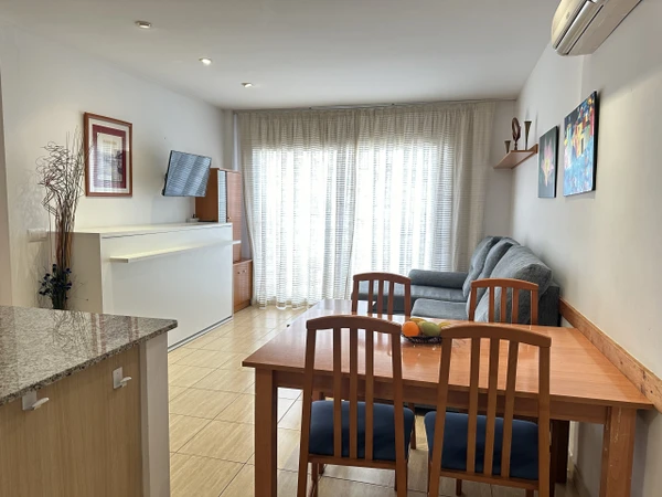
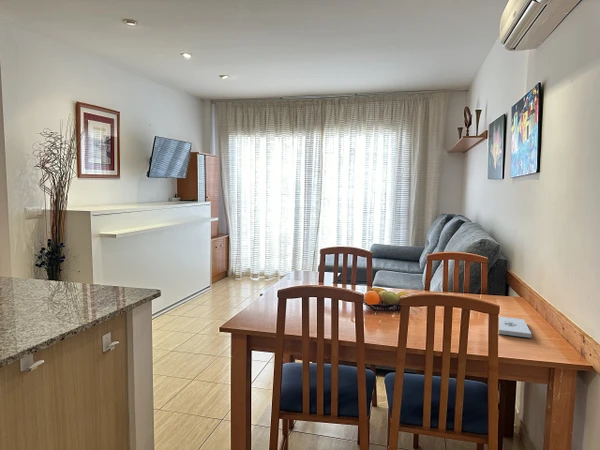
+ notepad [498,316,532,339]
